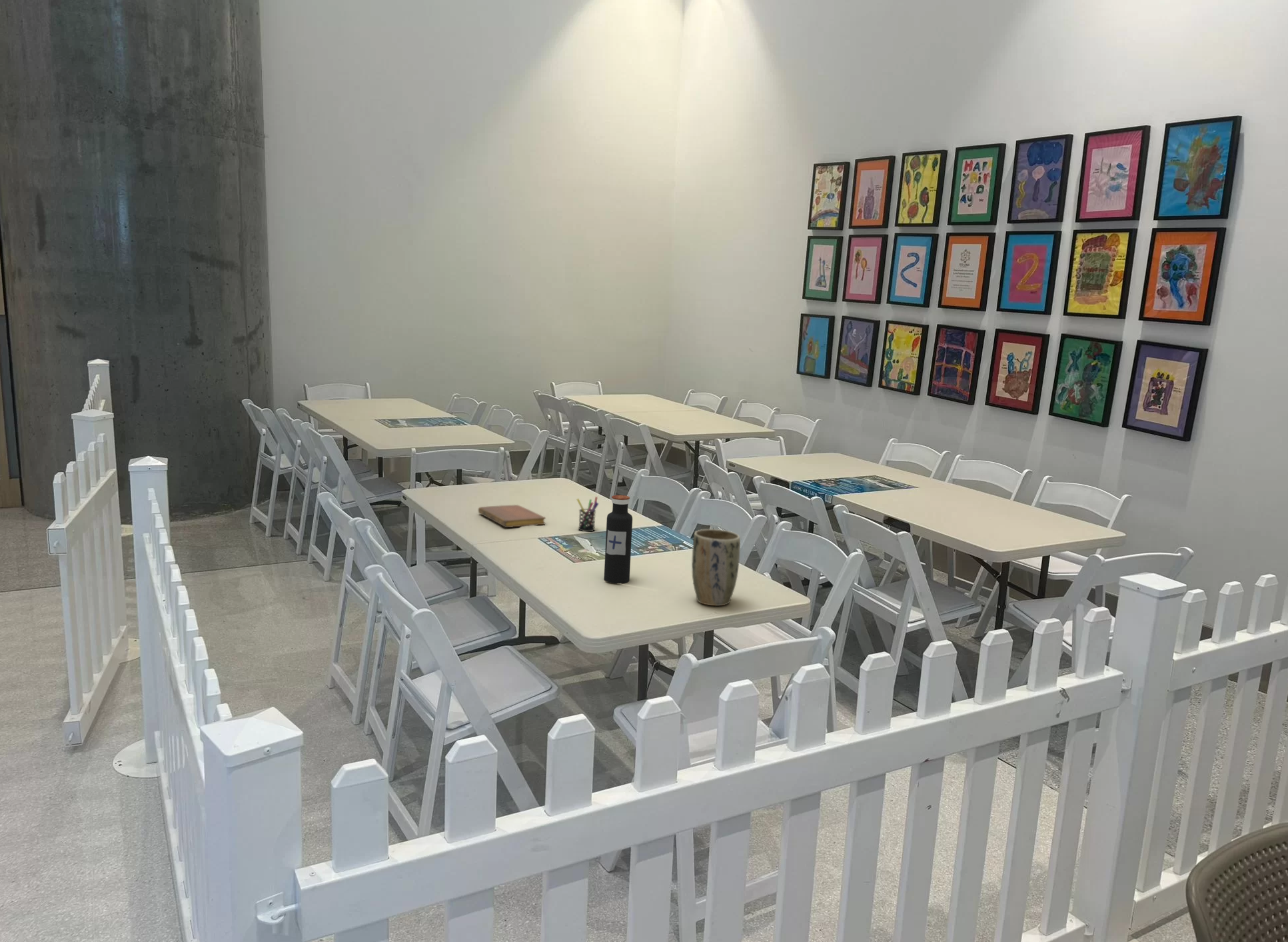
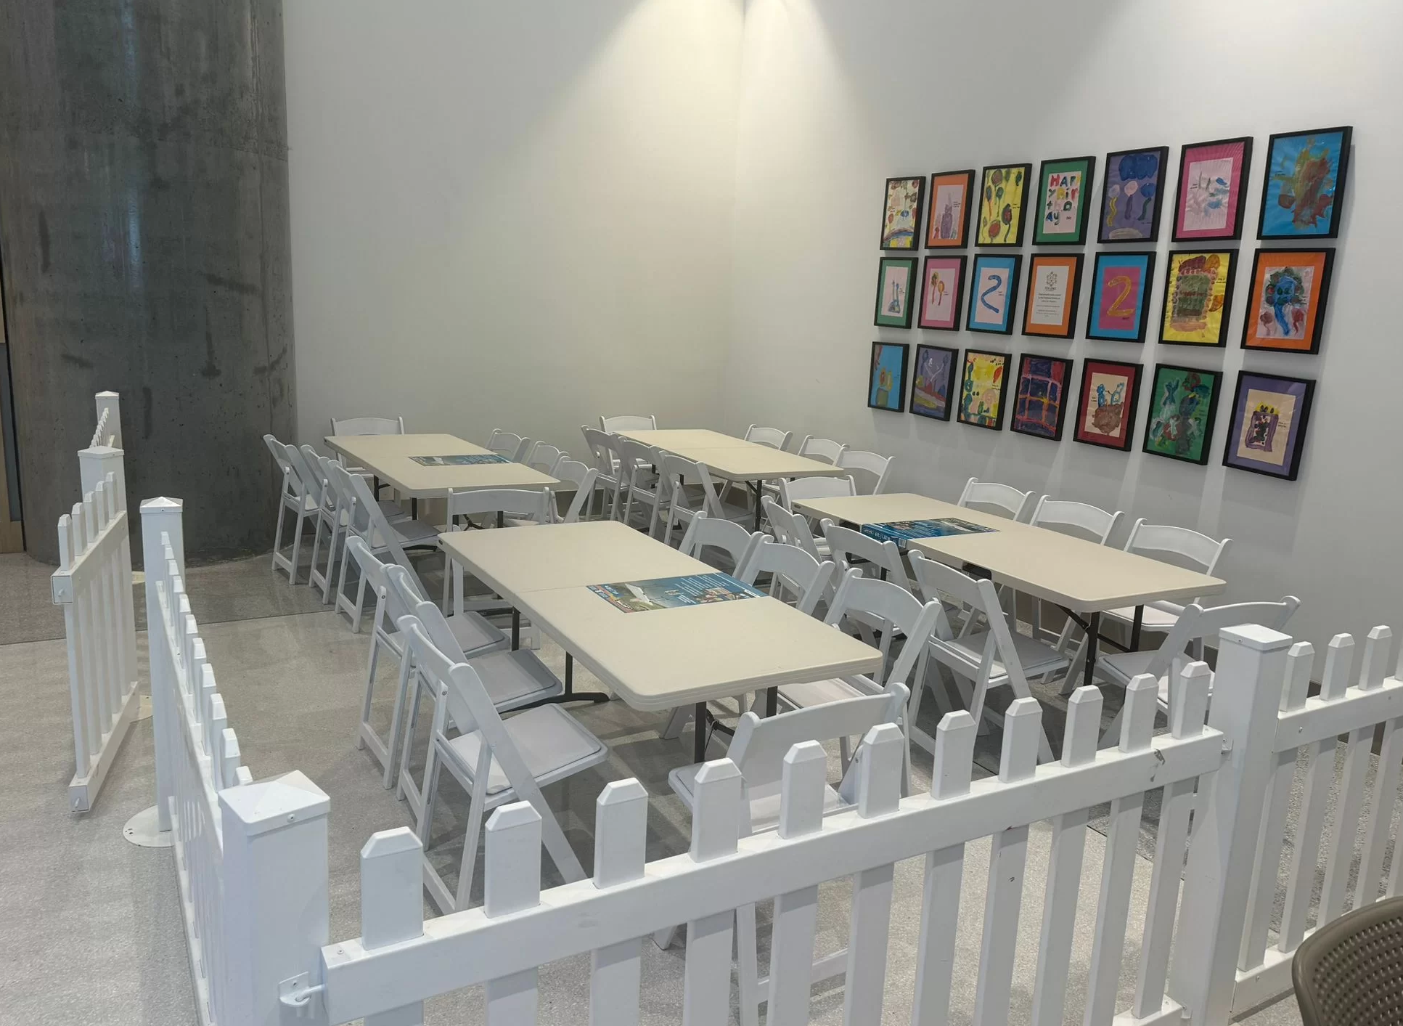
- plant pot [691,529,741,607]
- pen holder [576,496,599,532]
- water bottle [603,495,633,584]
- notebook [478,504,546,528]
